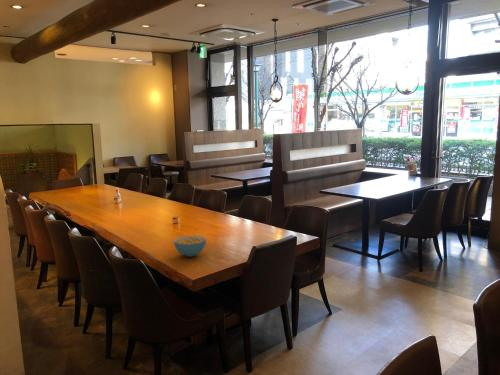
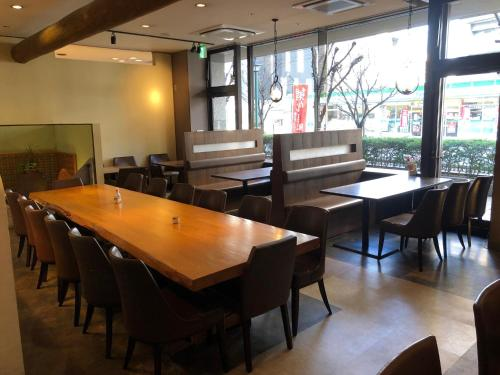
- cereal bowl [172,234,207,258]
